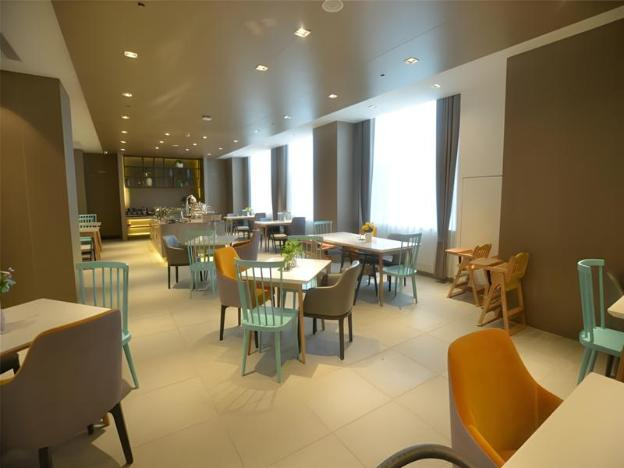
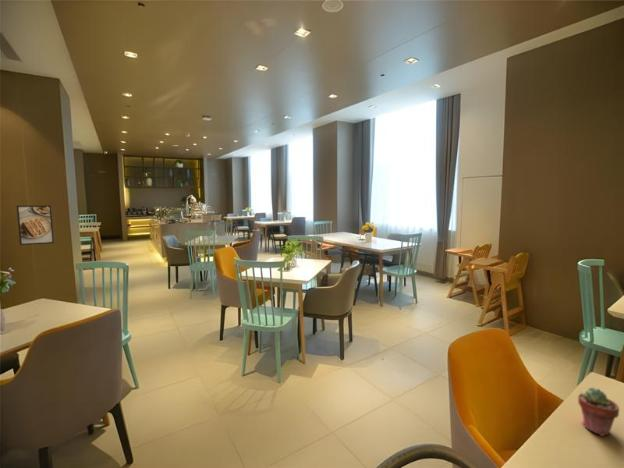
+ potted succulent [577,387,620,437]
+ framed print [16,204,55,246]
